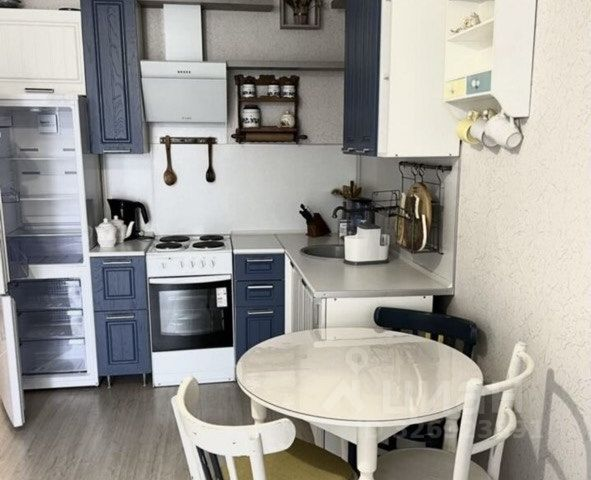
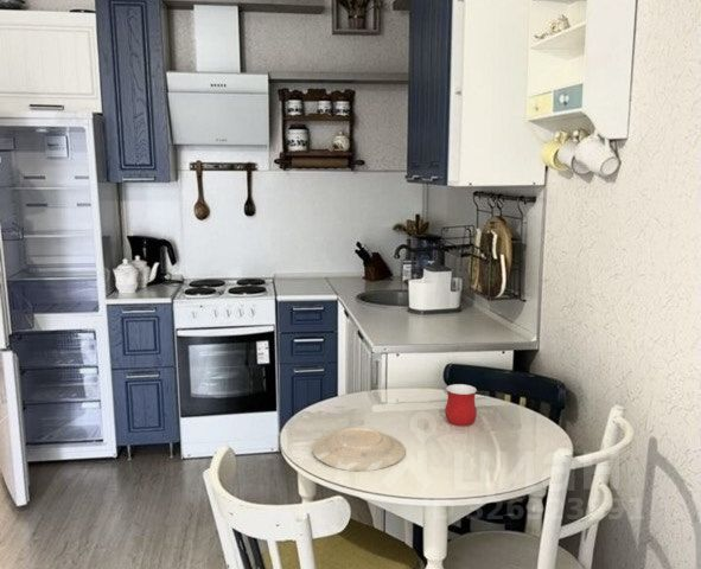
+ plate [311,427,407,472]
+ mug [444,383,478,427]
